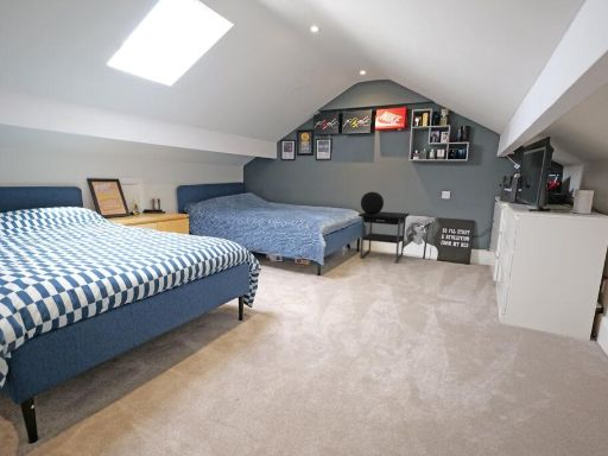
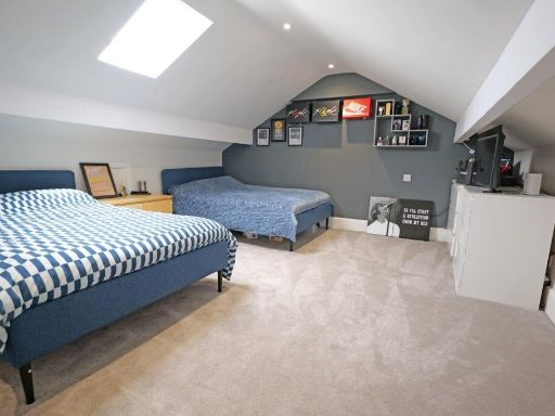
- nightstand [357,210,411,264]
- decorative globe [360,191,385,215]
